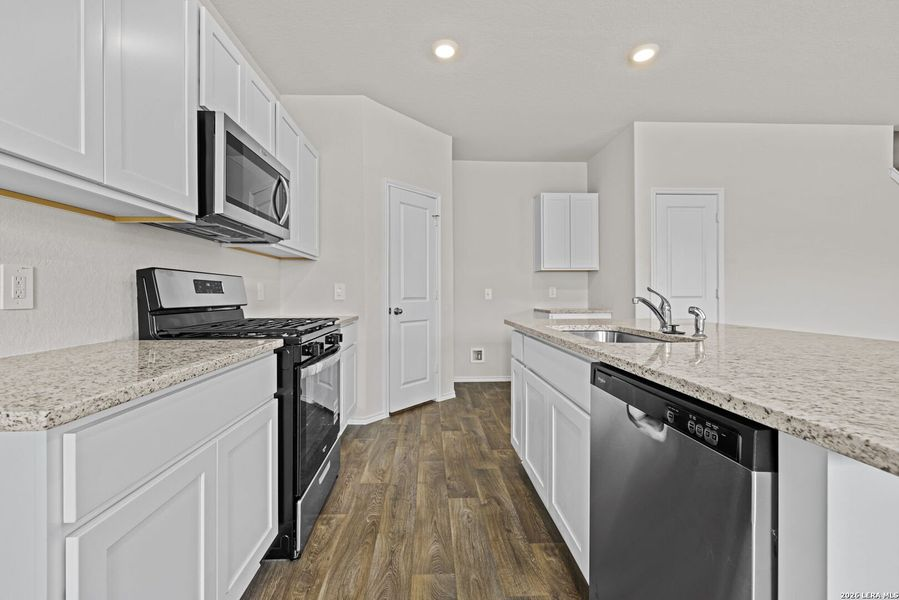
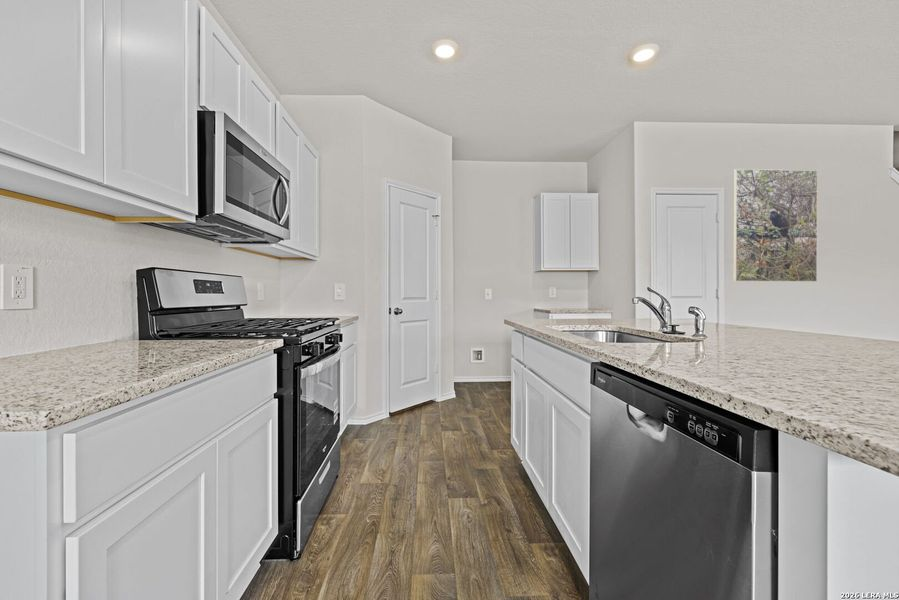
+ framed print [733,168,819,283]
